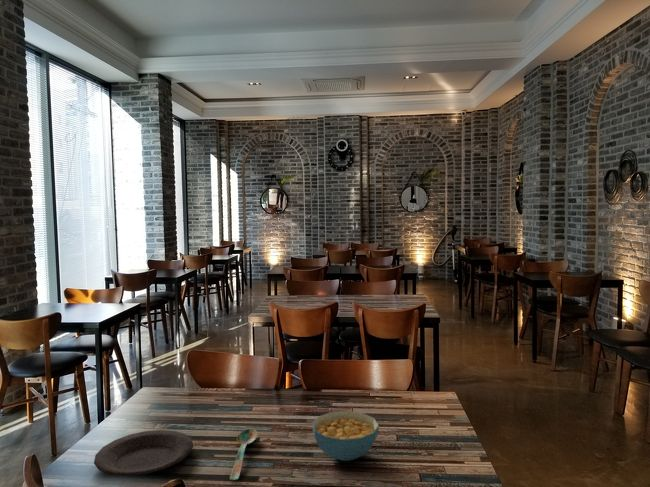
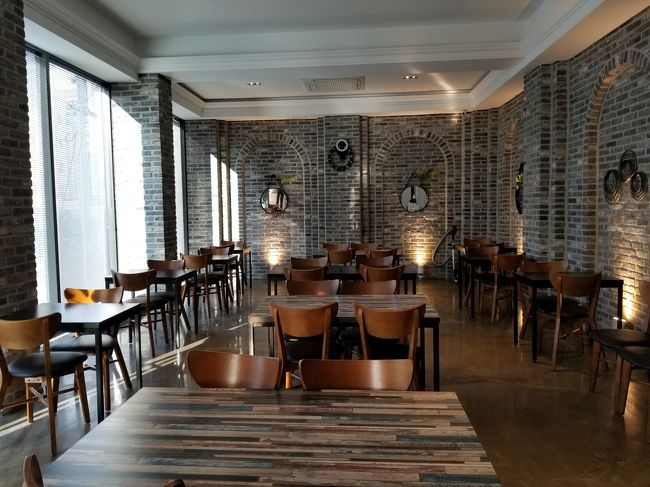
- cereal bowl [311,410,380,462]
- plate [93,429,194,477]
- spoon [228,428,259,481]
